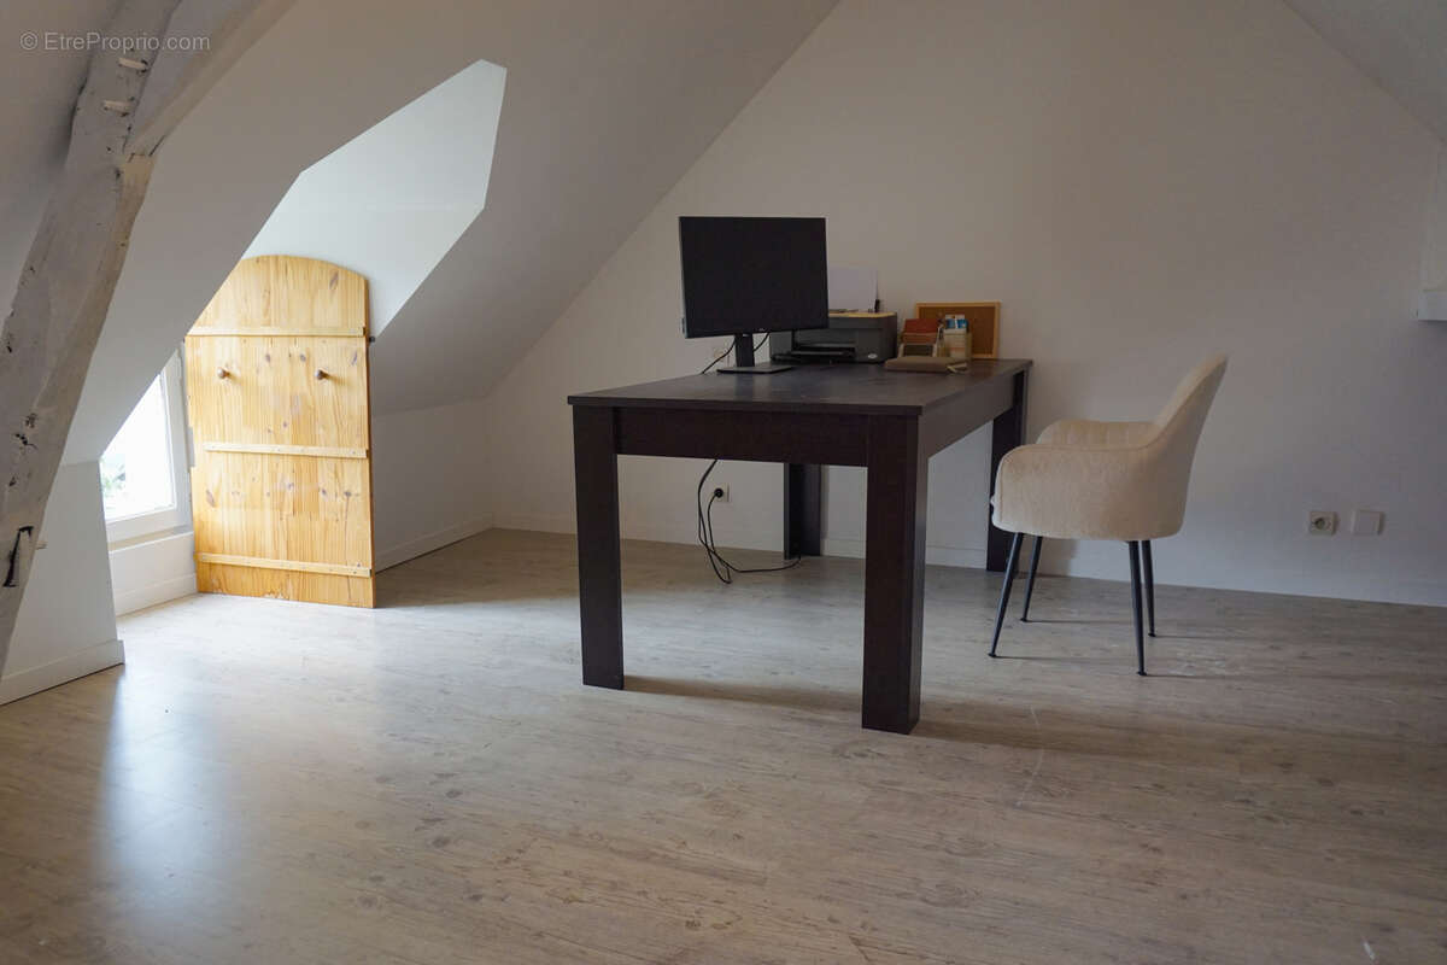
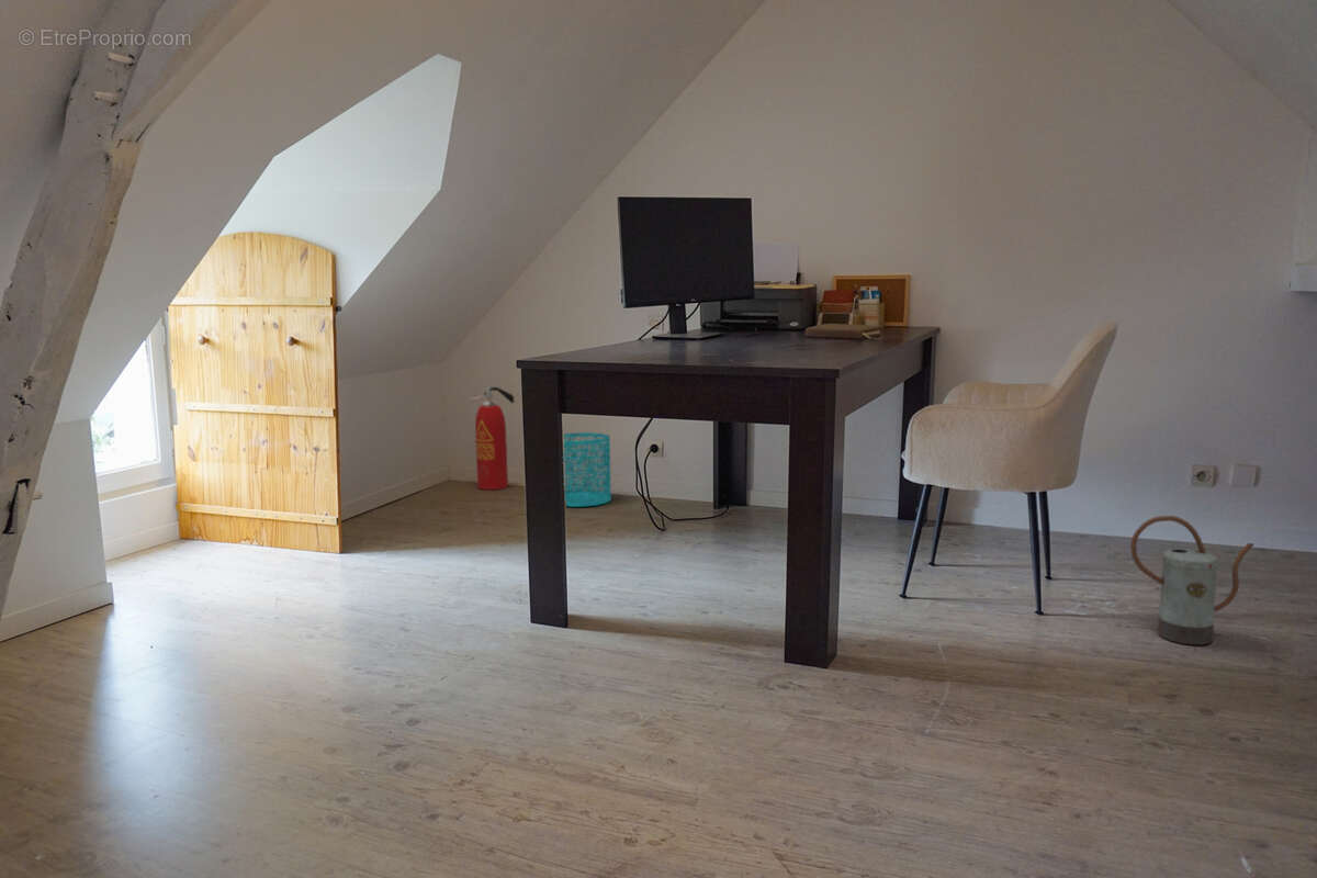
+ fire extinguisher [469,386,515,491]
+ watering can [1129,515,1256,645]
+ wastebasket [563,431,612,508]
